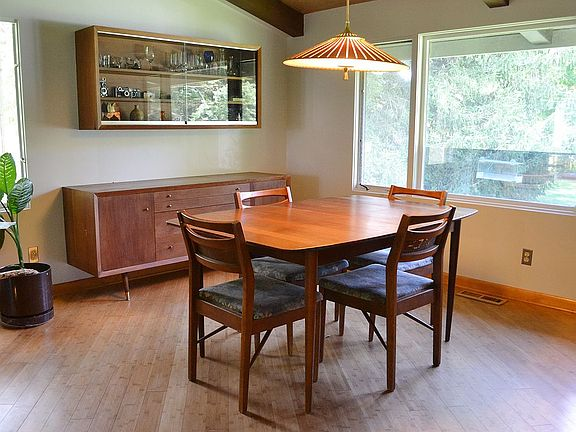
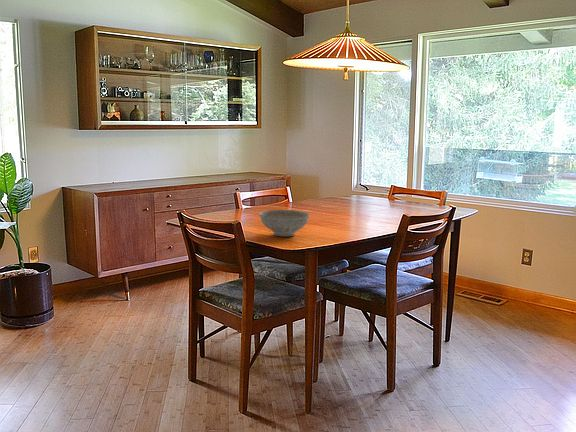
+ decorative bowl [258,209,310,238]
